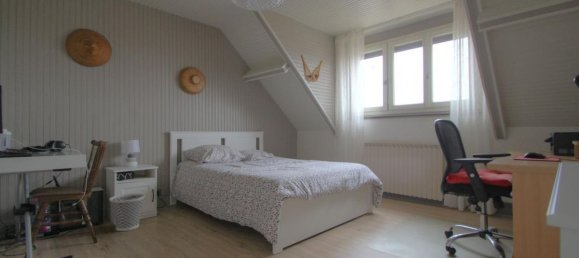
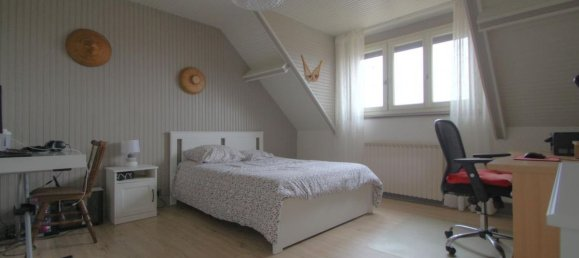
- wastebasket [108,193,146,232]
